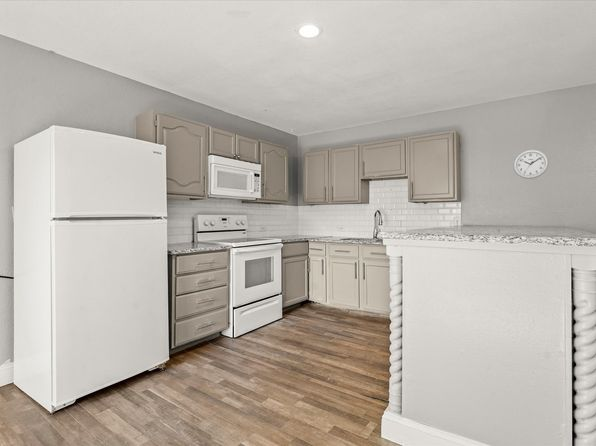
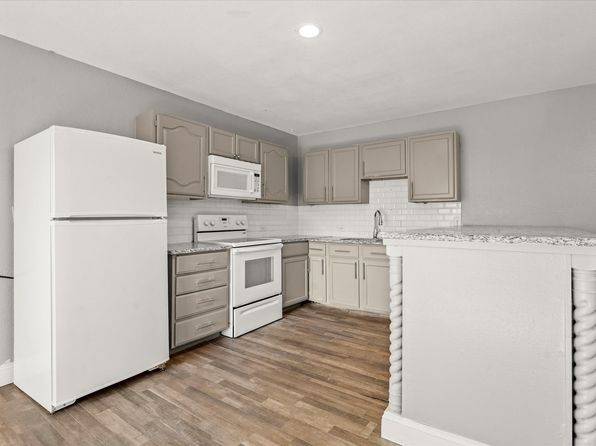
- wall clock [512,149,550,180]
